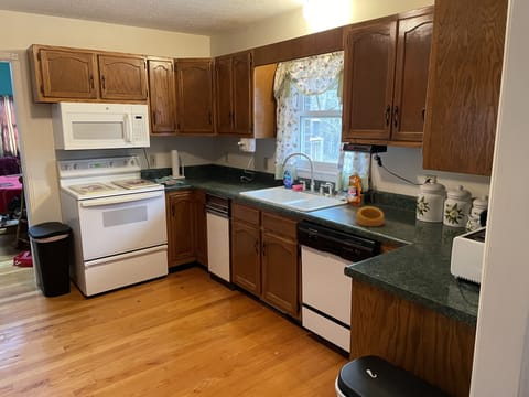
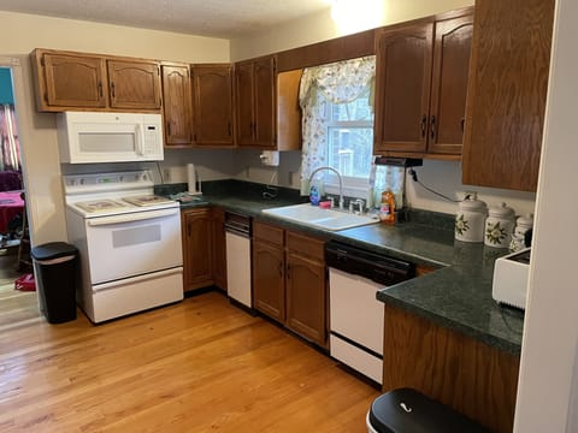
- ring [355,205,385,227]
